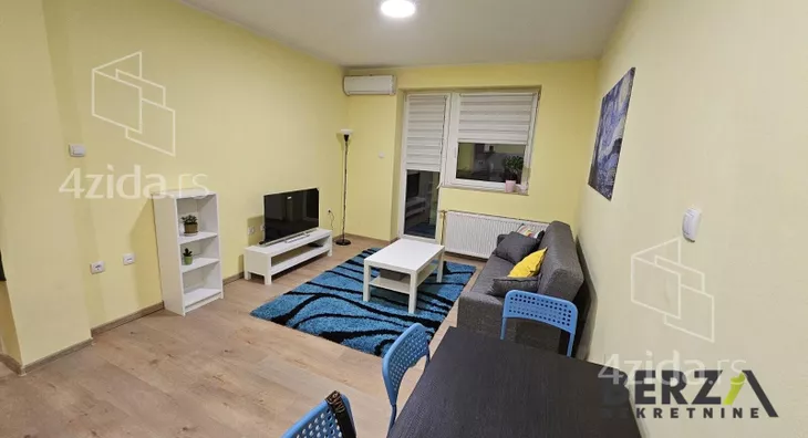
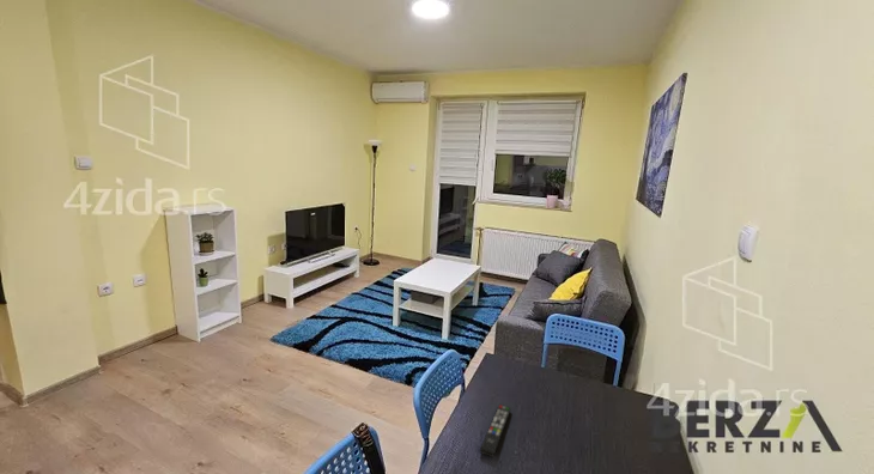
+ remote control [479,403,512,458]
